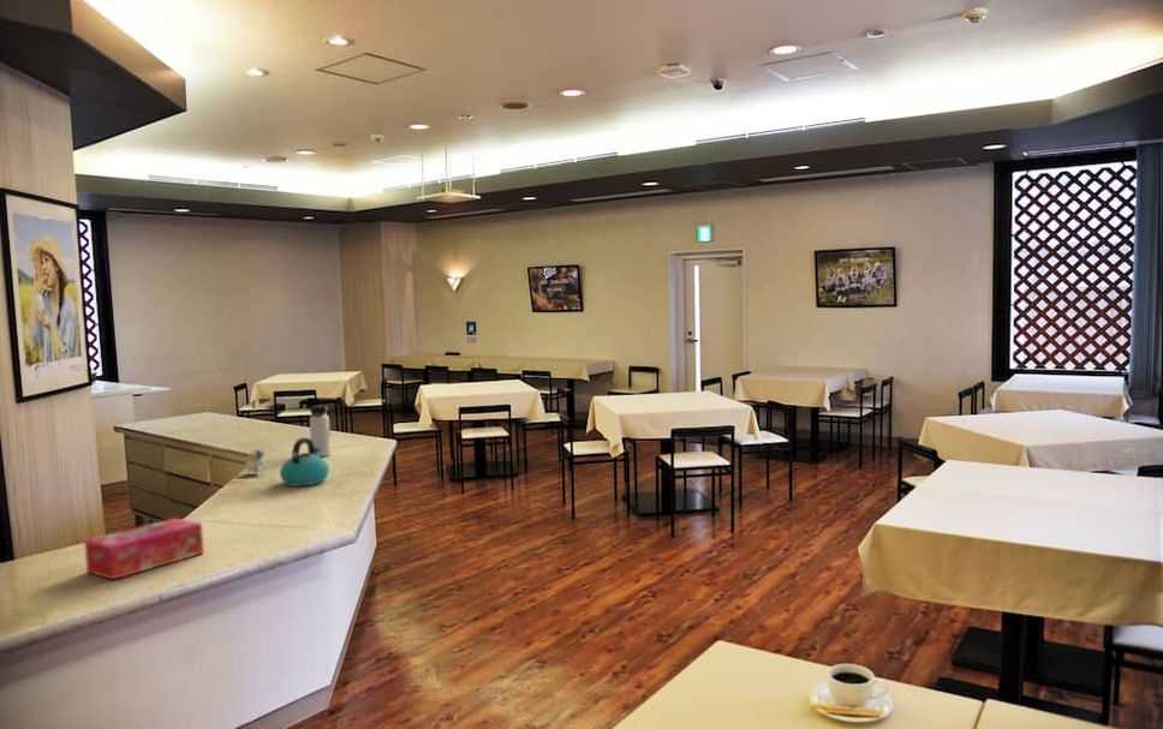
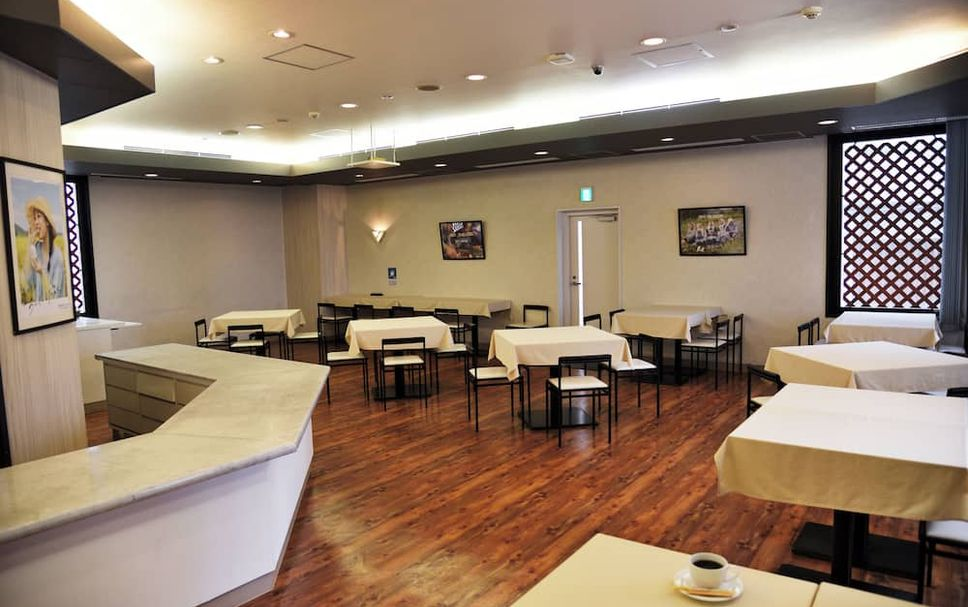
- tissue box [83,516,205,581]
- water bottle [309,405,332,458]
- kettle [279,436,330,486]
- flower [244,449,268,477]
